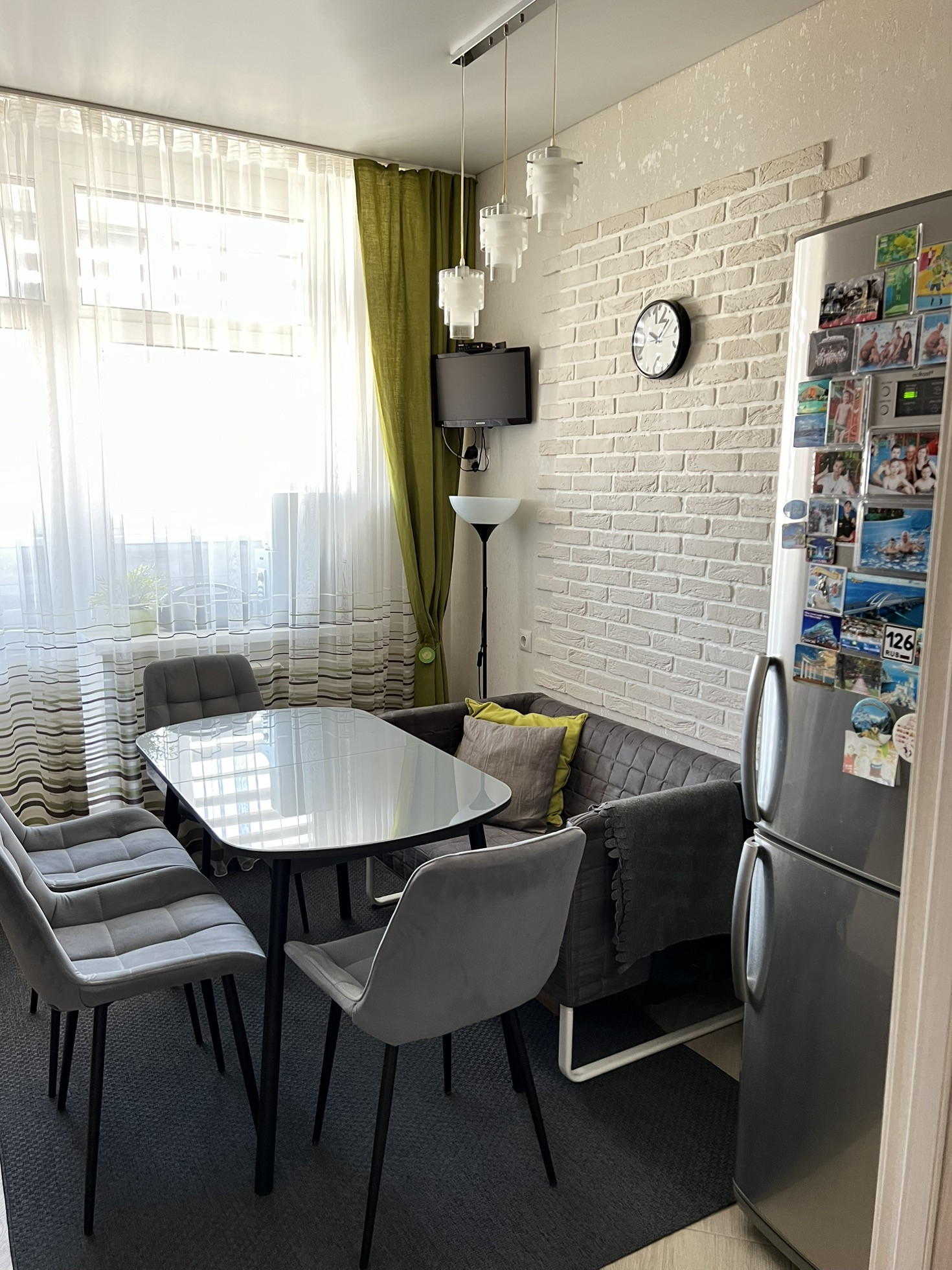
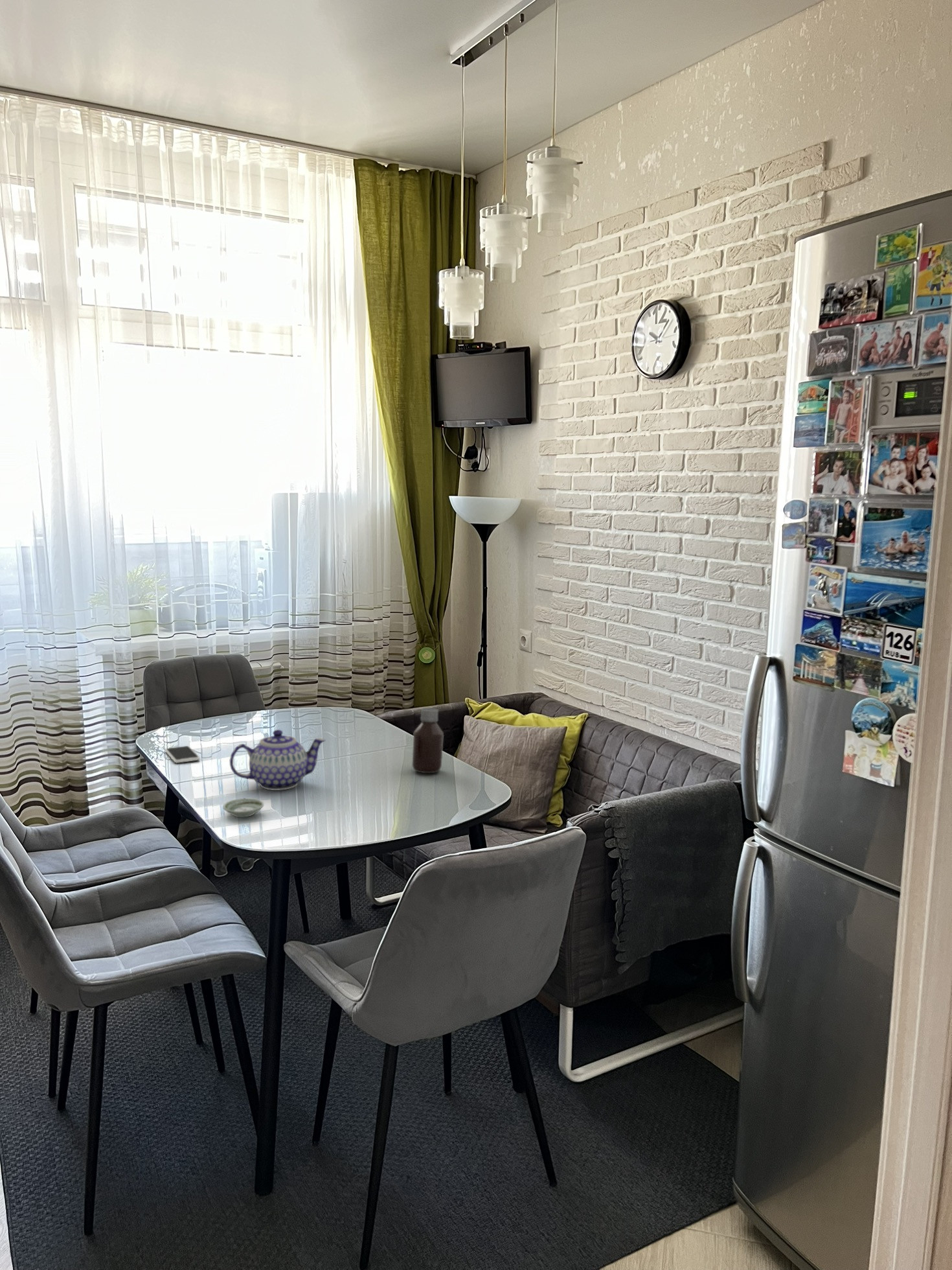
+ saucer [222,798,265,818]
+ teapot [229,729,326,791]
+ bottle [411,708,444,774]
+ smartphone [164,745,201,763]
